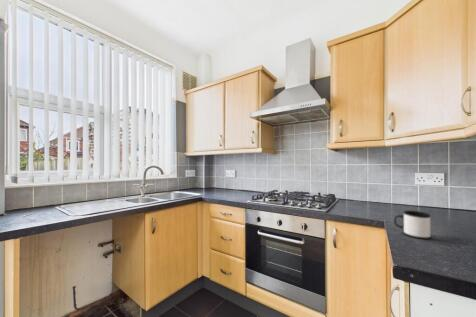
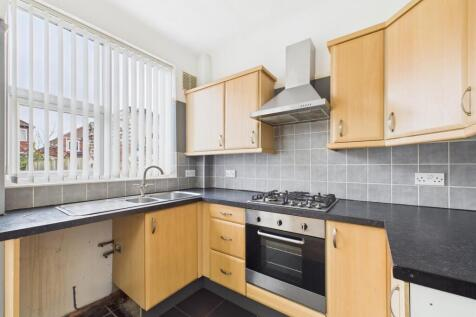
- mug [393,210,431,240]
